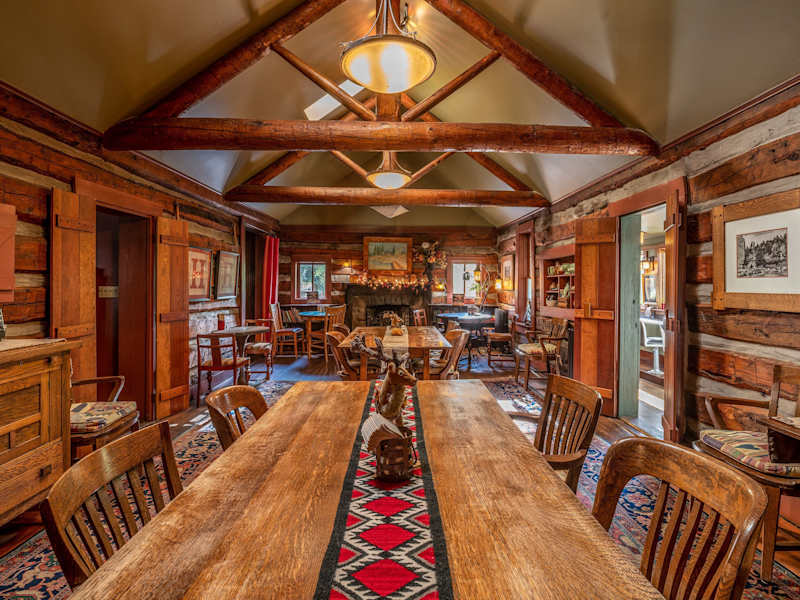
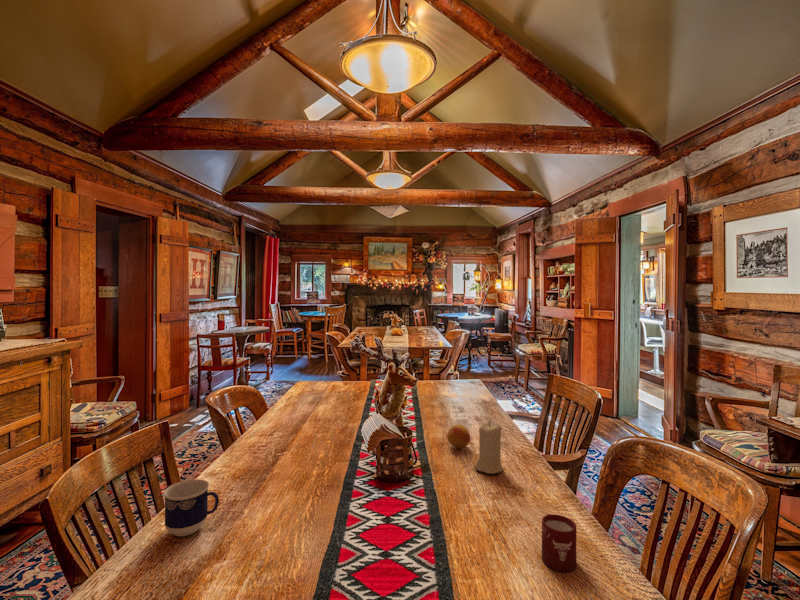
+ cup [541,513,577,573]
+ candle [474,421,504,475]
+ cup [163,478,220,537]
+ fruit [446,423,471,449]
